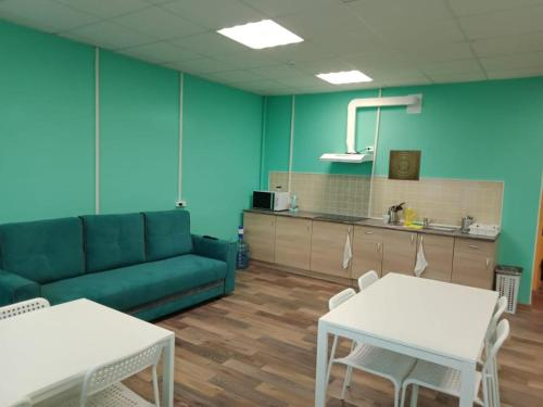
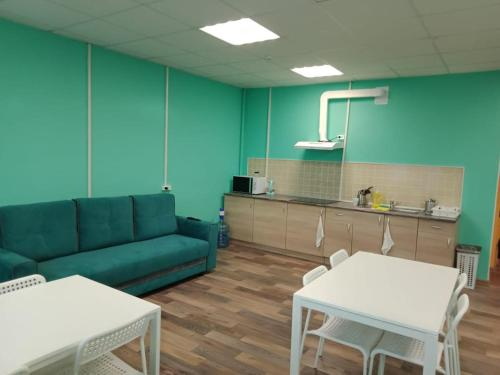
- wall art [387,149,422,182]
